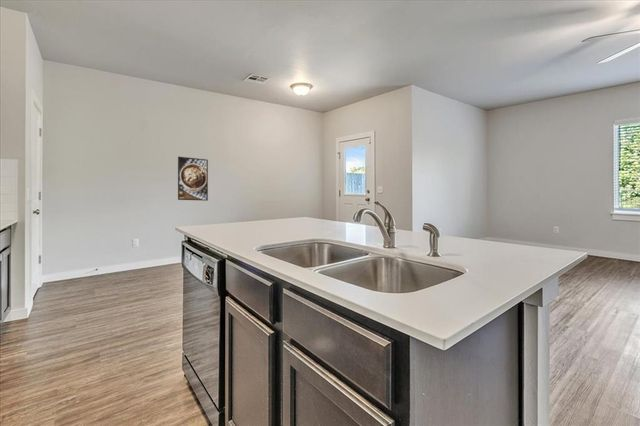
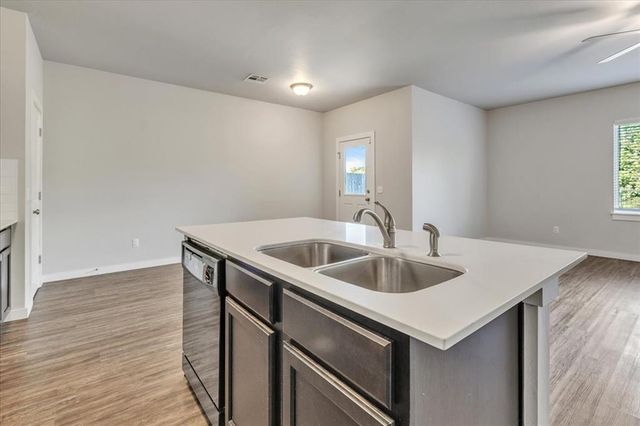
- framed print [177,156,209,202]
